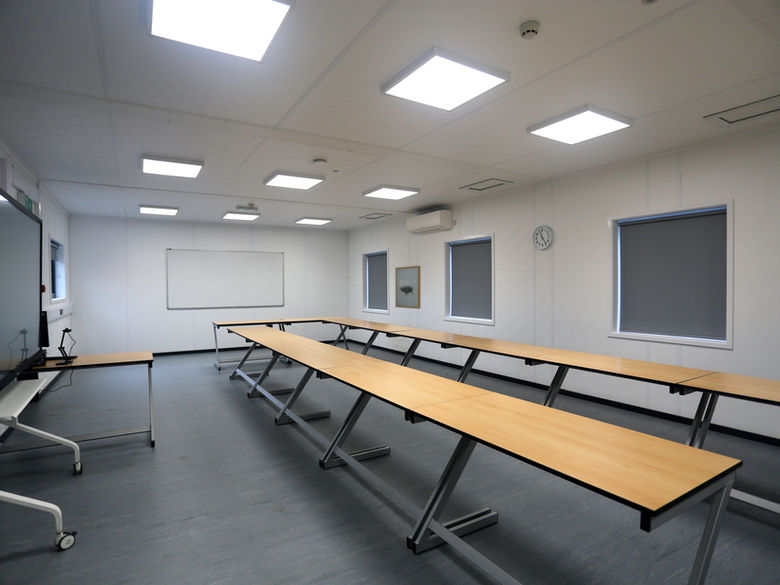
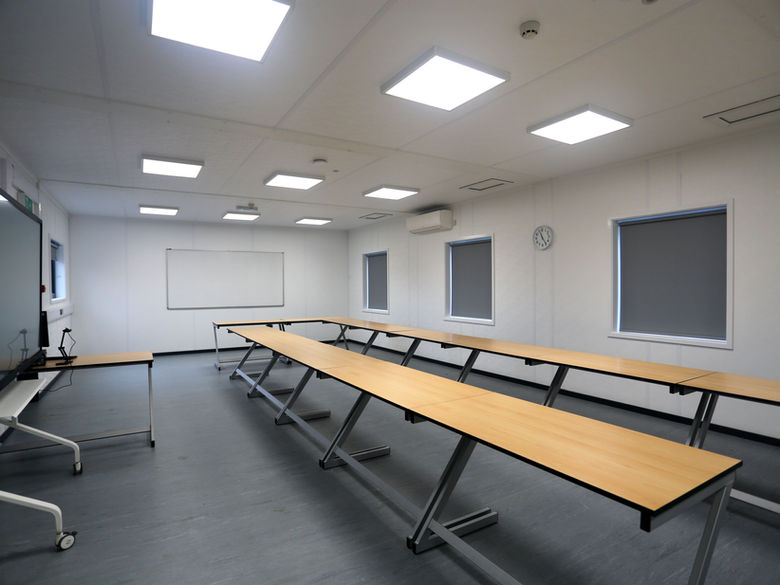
- wall art [394,265,421,310]
